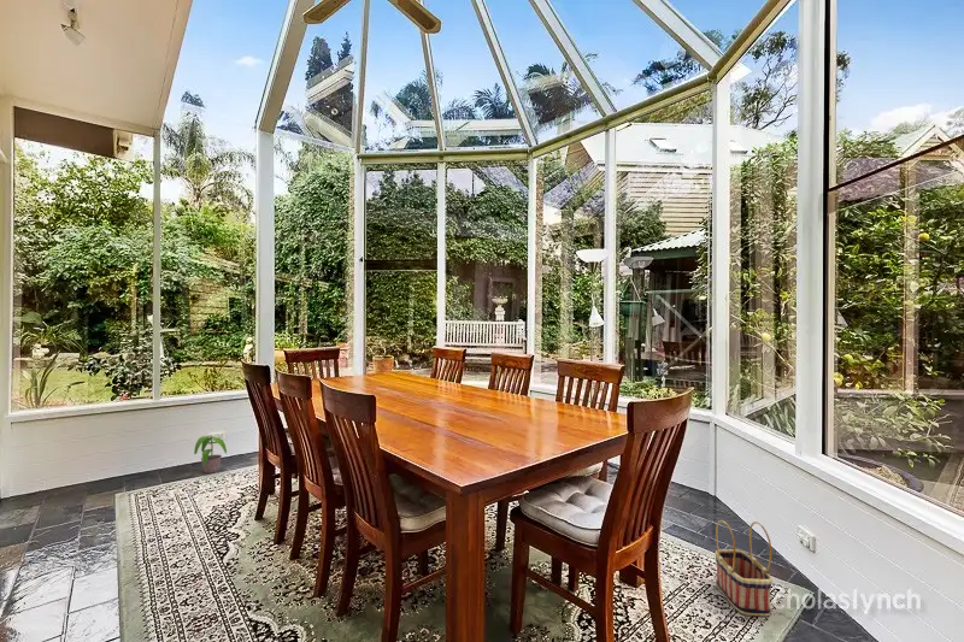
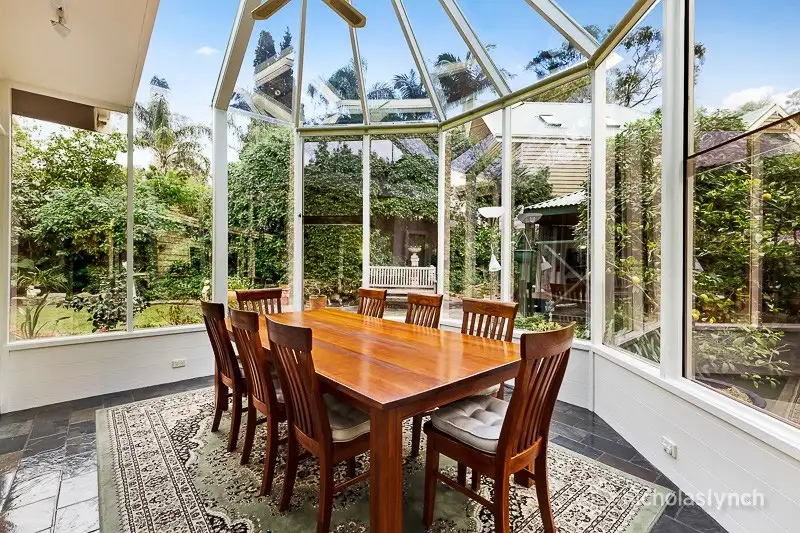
- potted plant [193,435,228,475]
- basket [713,519,774,617]
